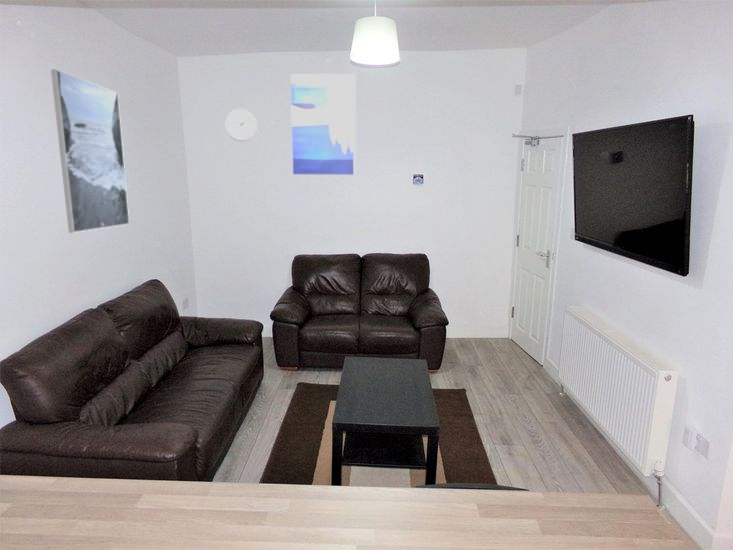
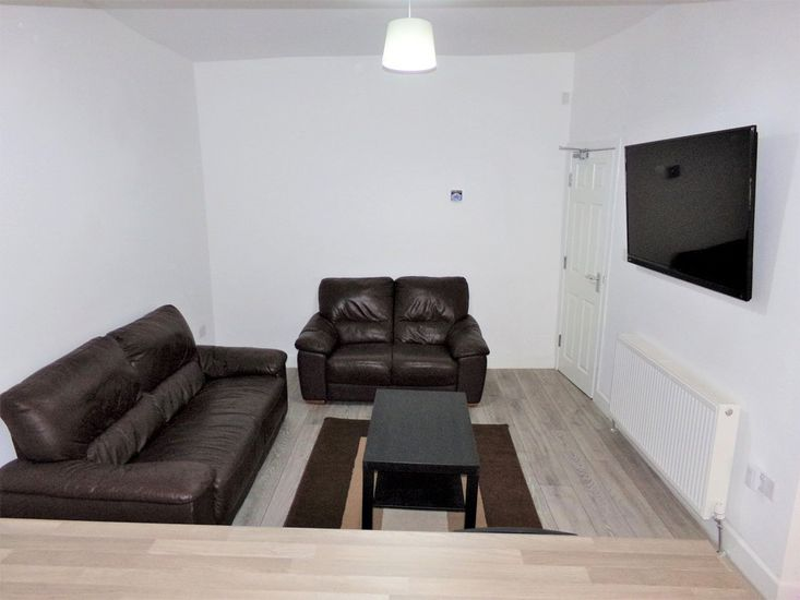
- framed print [50,68,130,234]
- wall clock [225,108,258,142]
- wall art [290,74,357,176]
